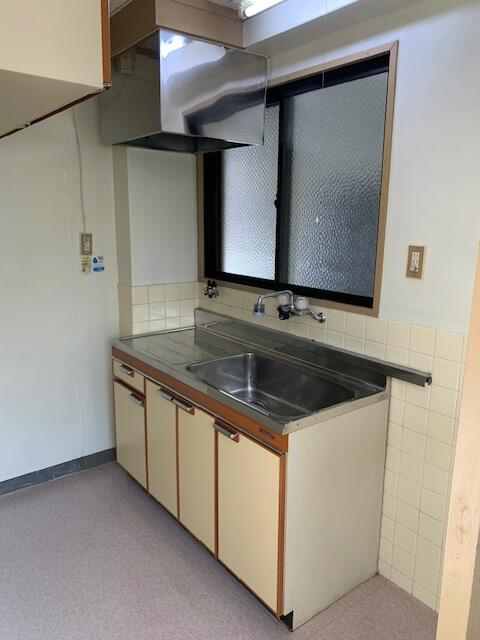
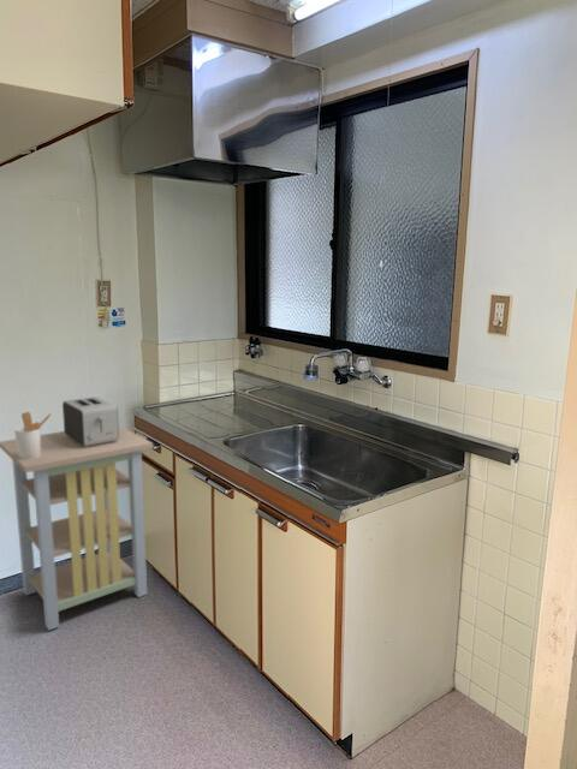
+ shelving unit [0,424,154,632]
+ toaster [61,395,119,447]
+ utensil holder [13,411,53,460]
